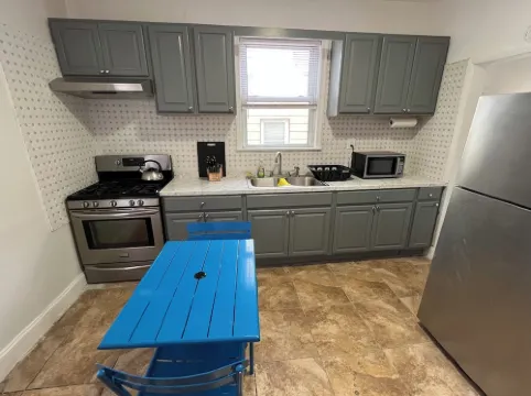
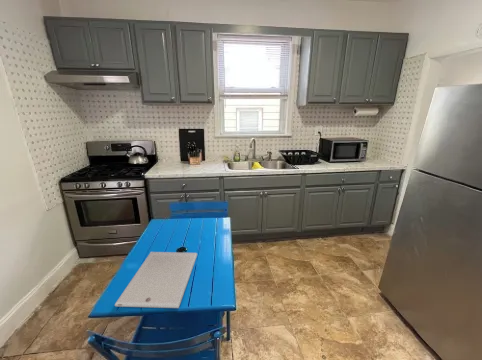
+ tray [114,251,198,309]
